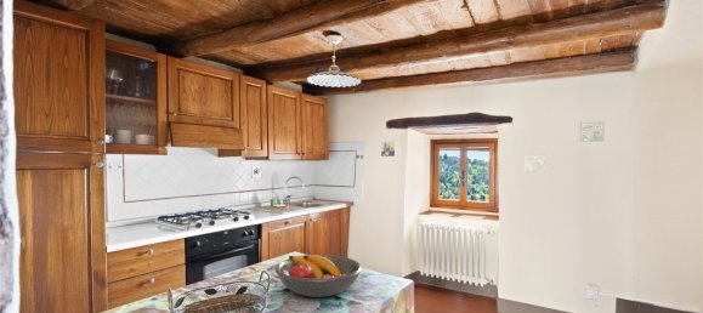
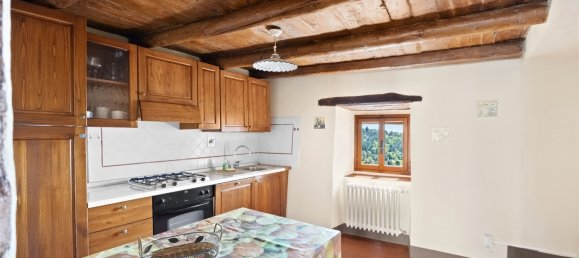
- fruit bowl [274,254,363,298]
